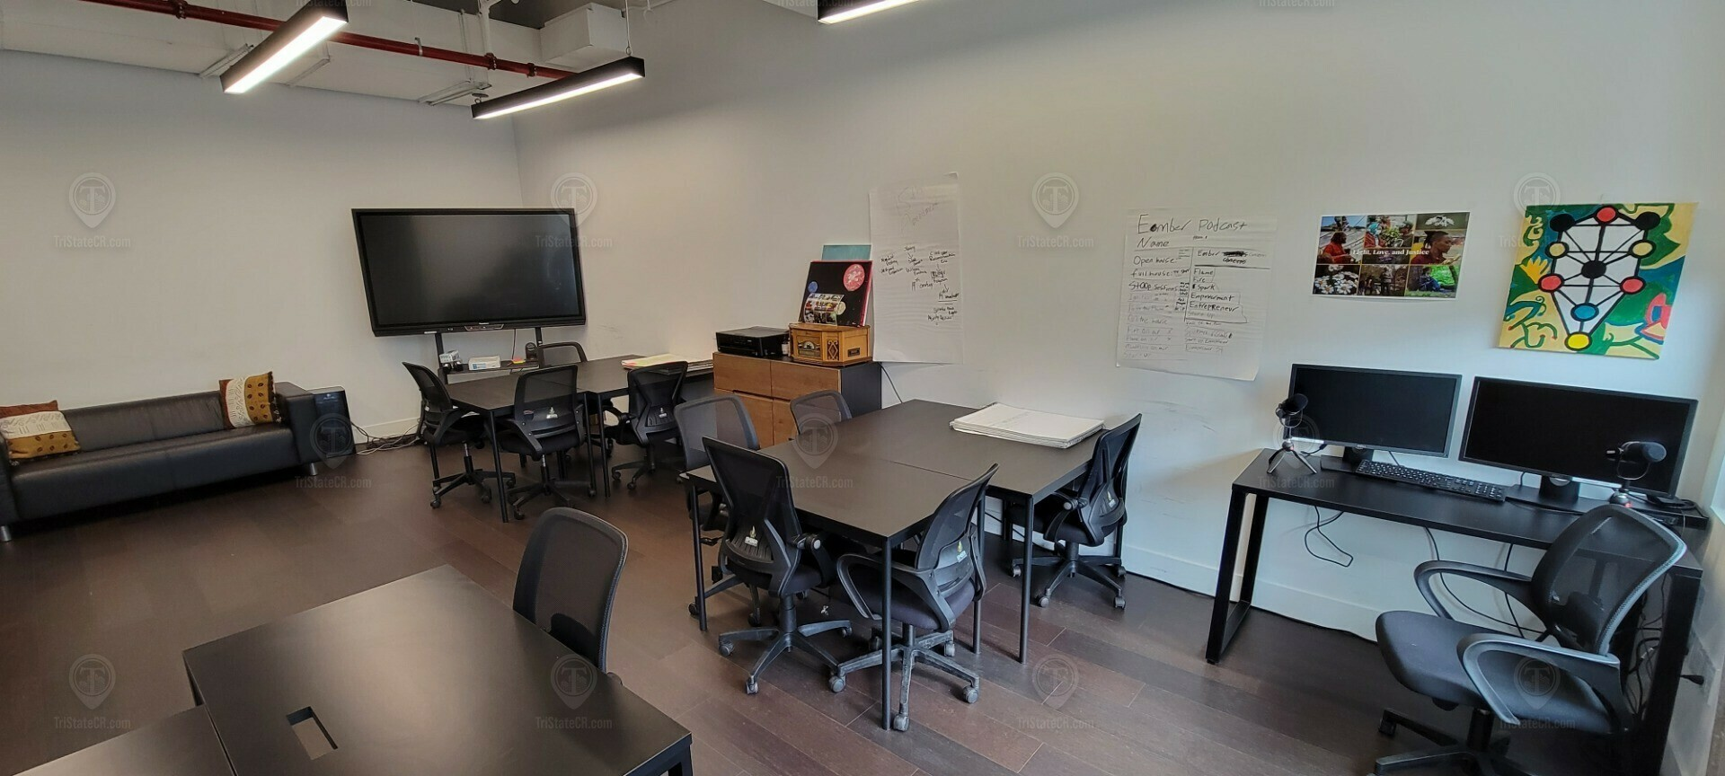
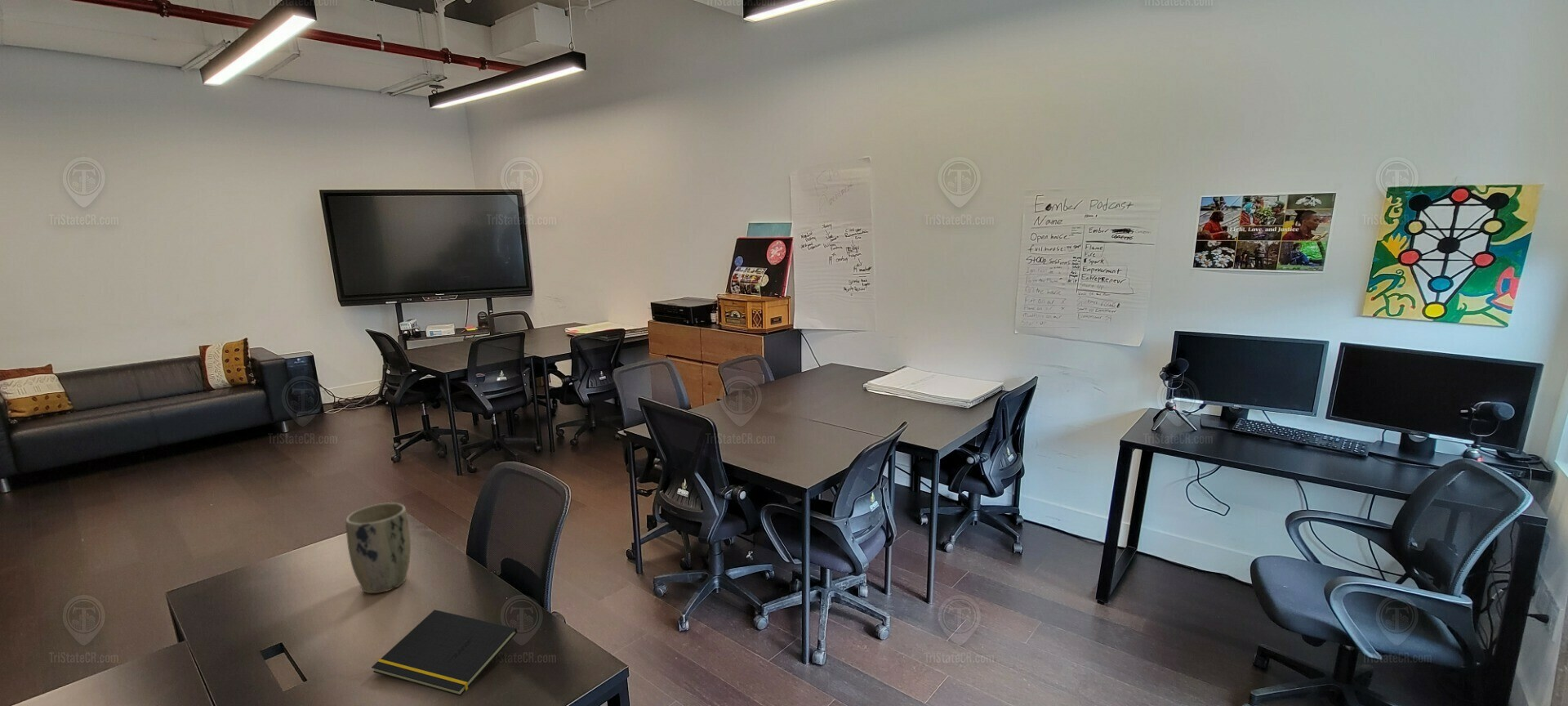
+ plant pot [345,502,412,594]
+ notepad [371,609,518,697]
